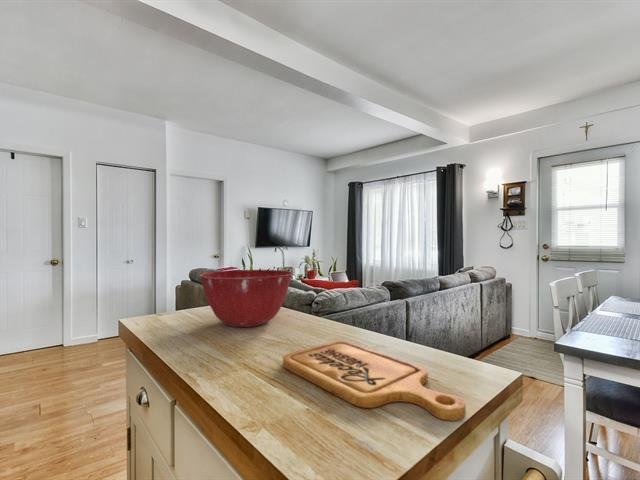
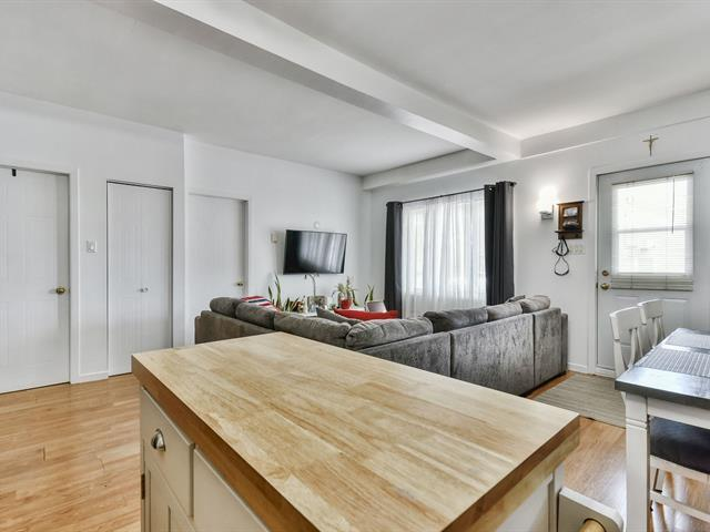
- mixing bowl [198,269,294,328]
- cutting board [282,340,467,422]
